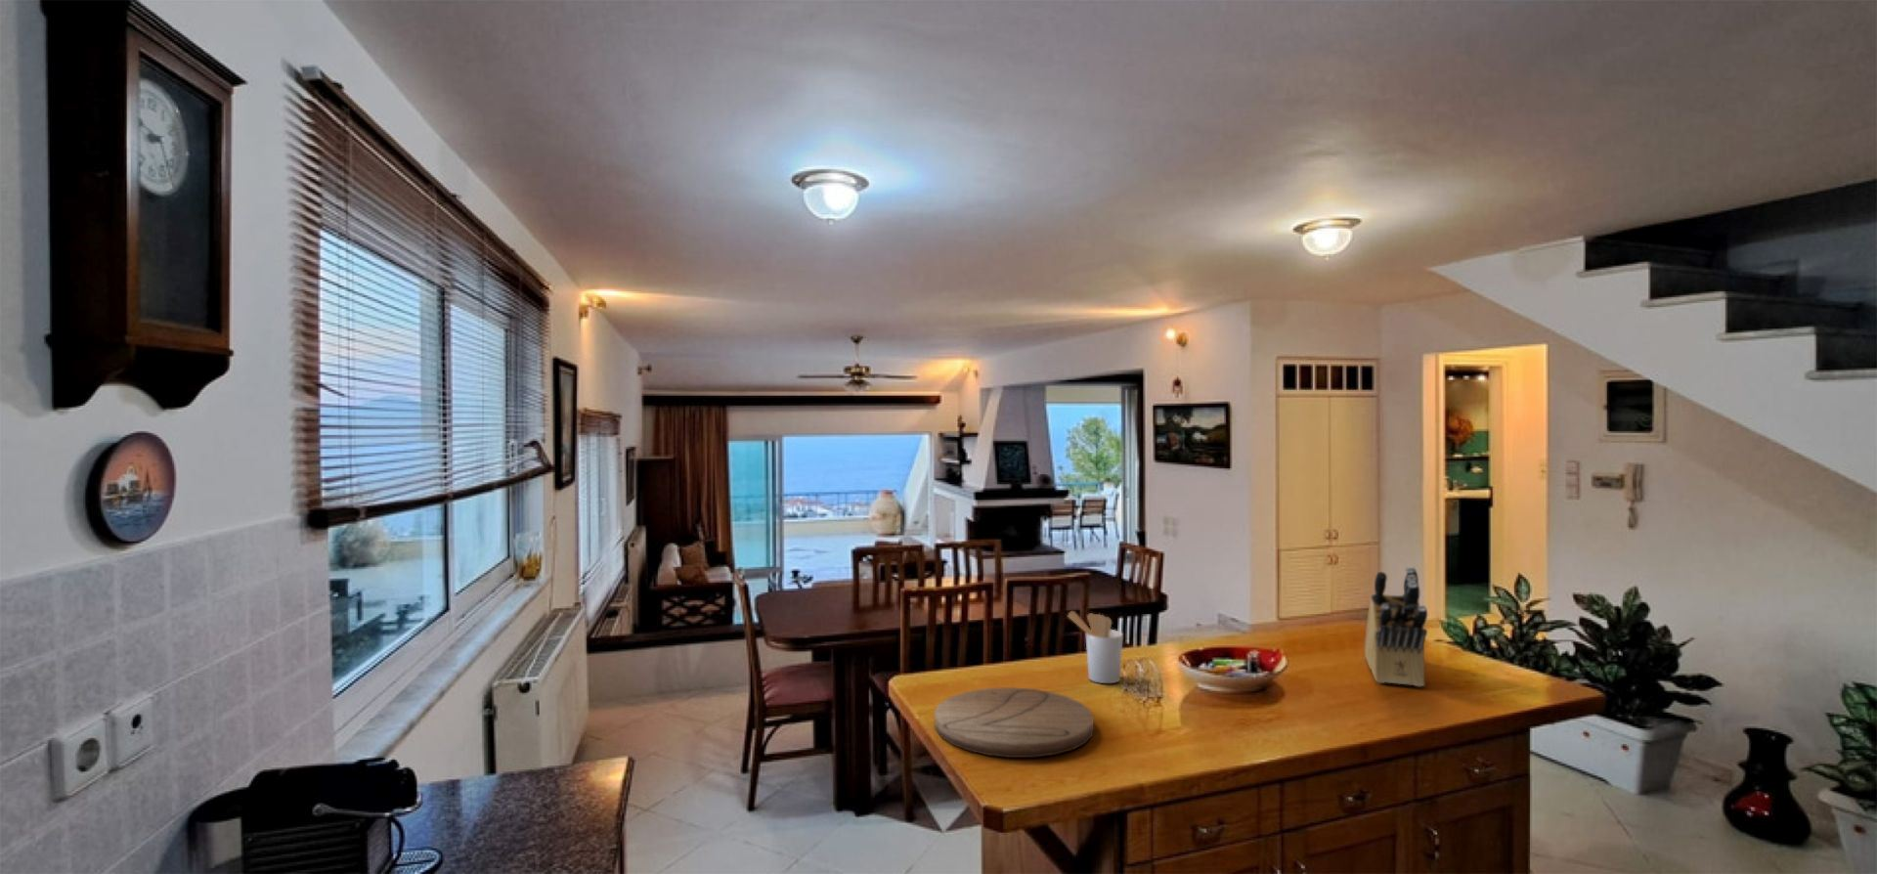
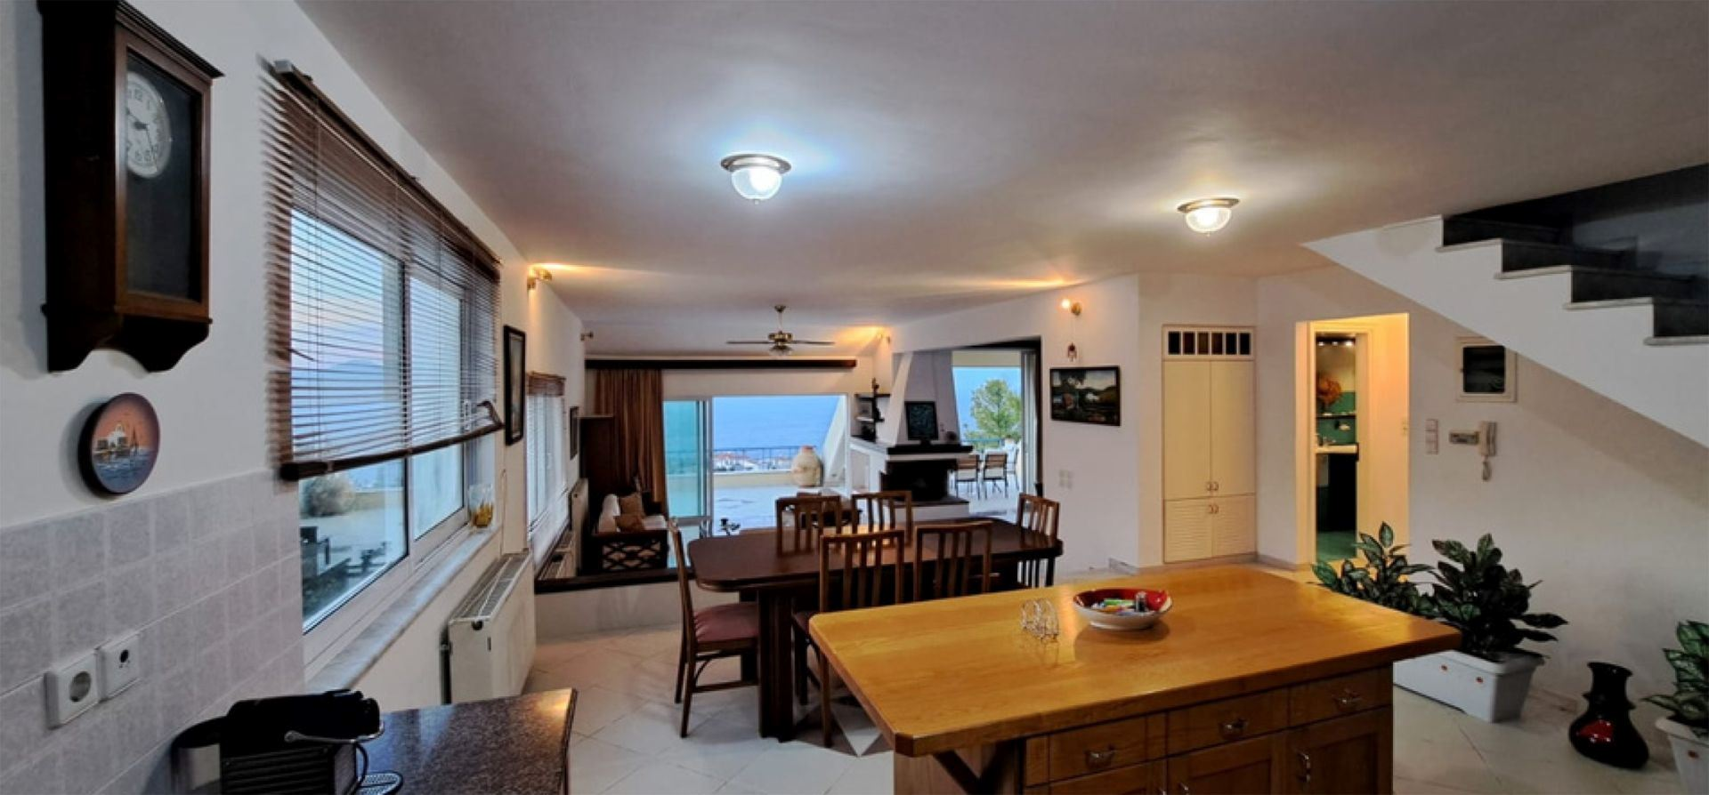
- knife block [1363,566,1428,687]
- cutting board [934,686,1094,759]
- utensil holder [1067,611,1124,685]
